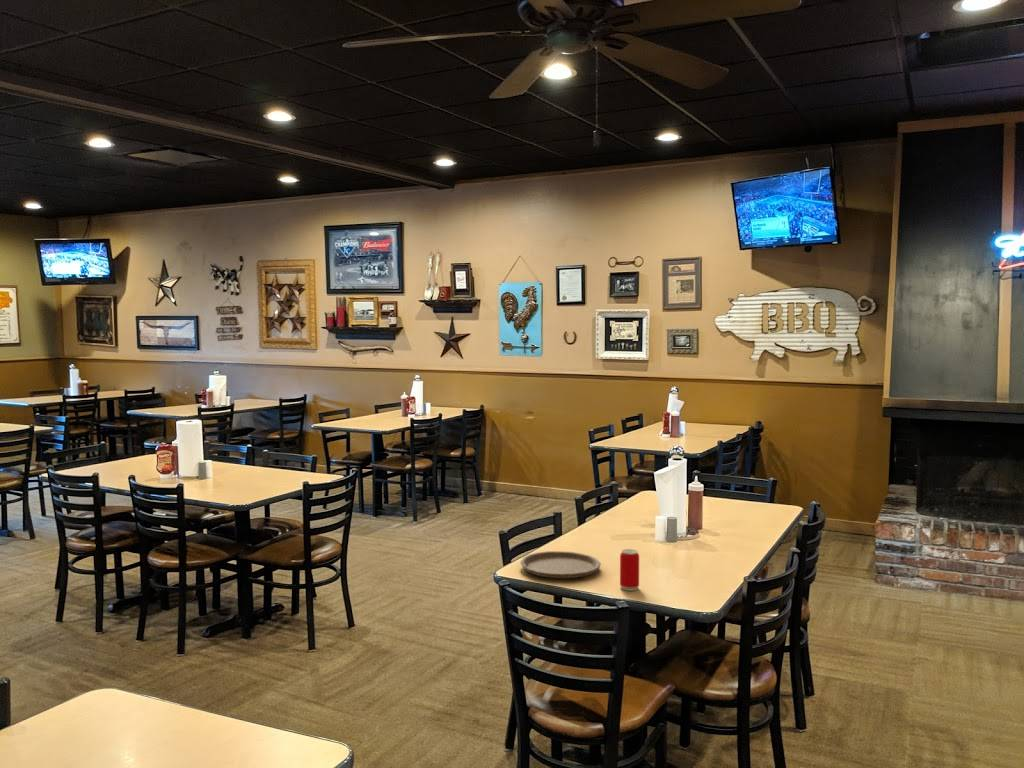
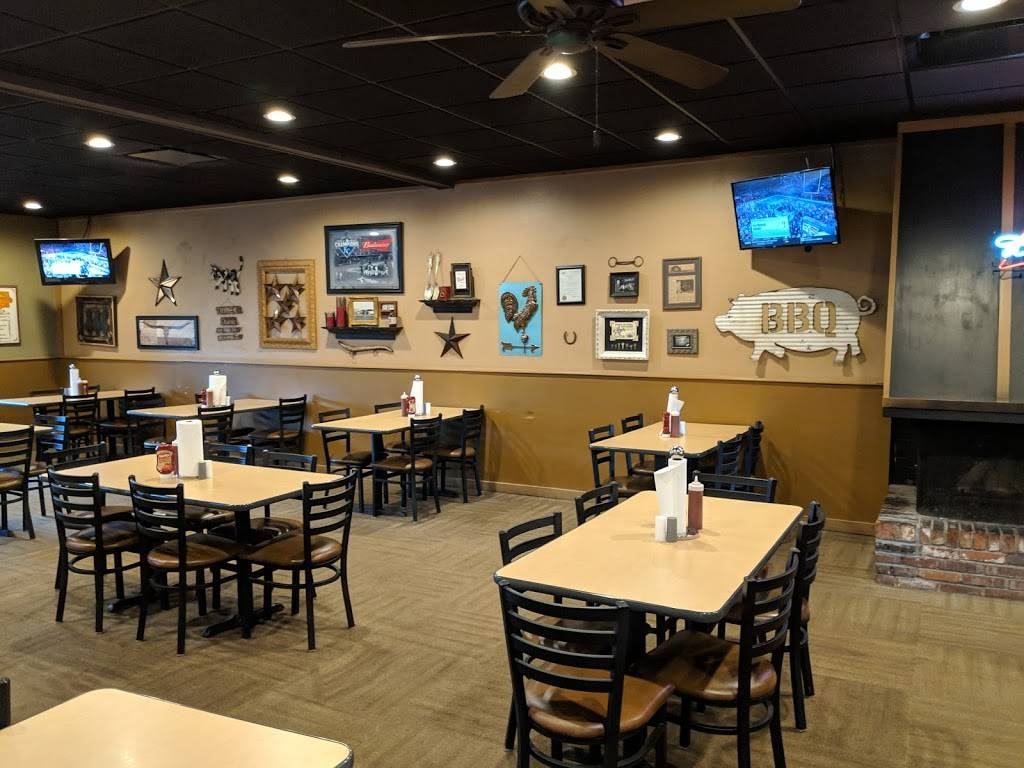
- plate [519,550,602,579]
- beverage can [619,548,640,592]
